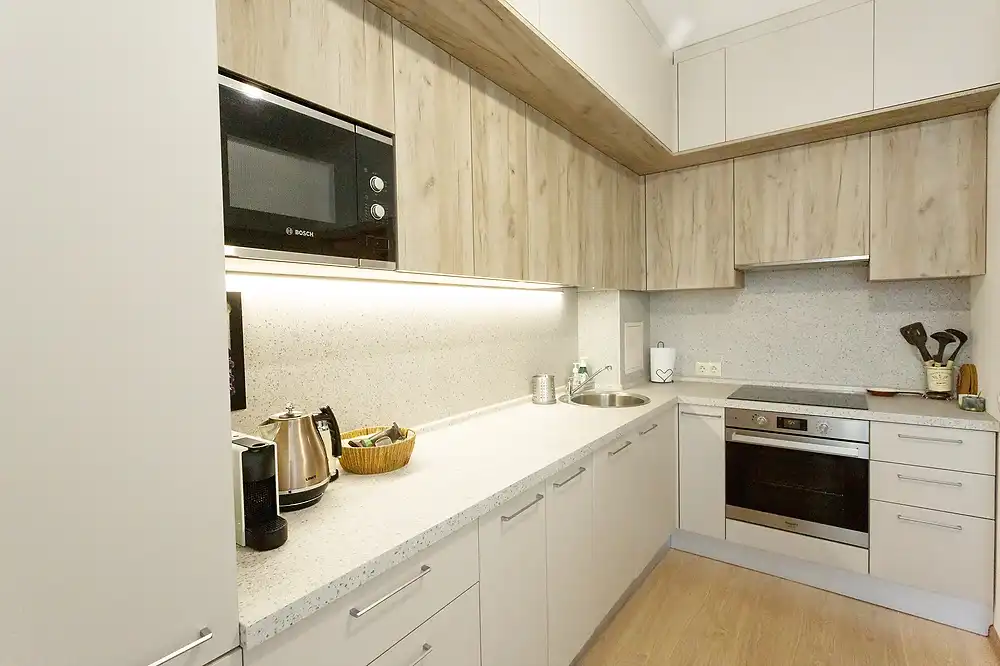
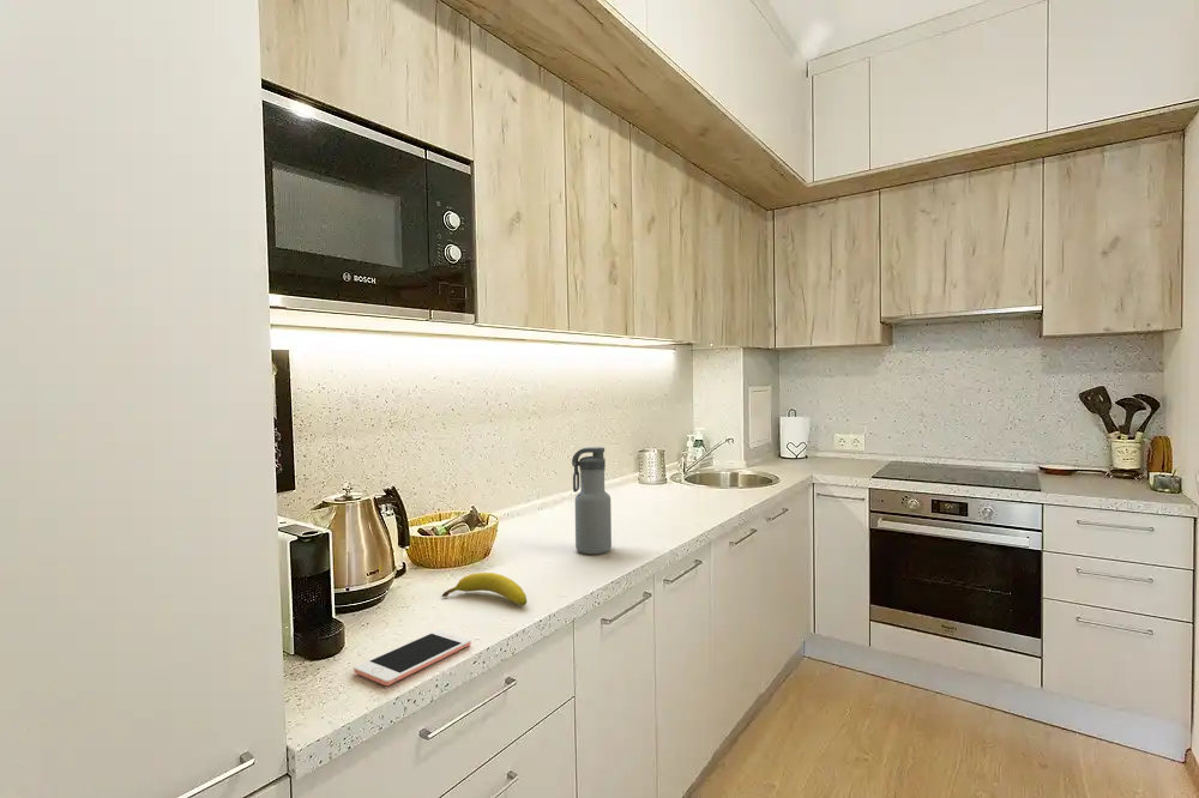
+ cell phone [353,629,472,687]
+ fruit [440,572,528,606]
+ water bottle [571,446,613,556]
